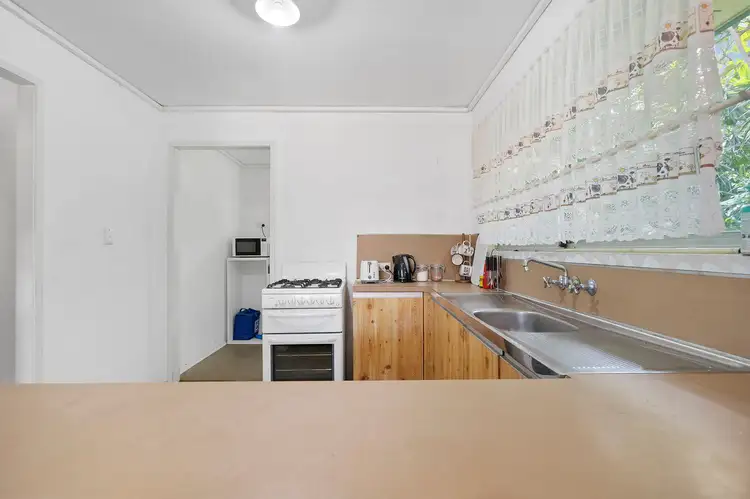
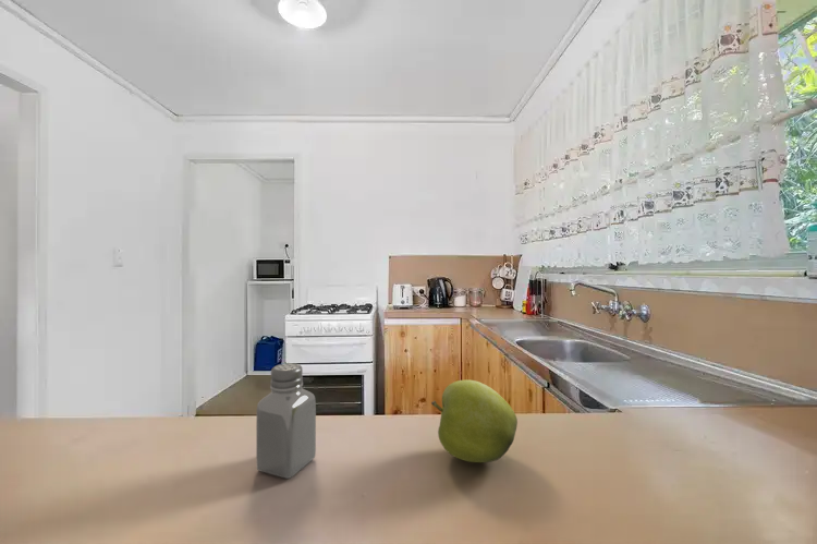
+ saltshaker [255,362,317,480]
+ apple [430,379,519,463]
